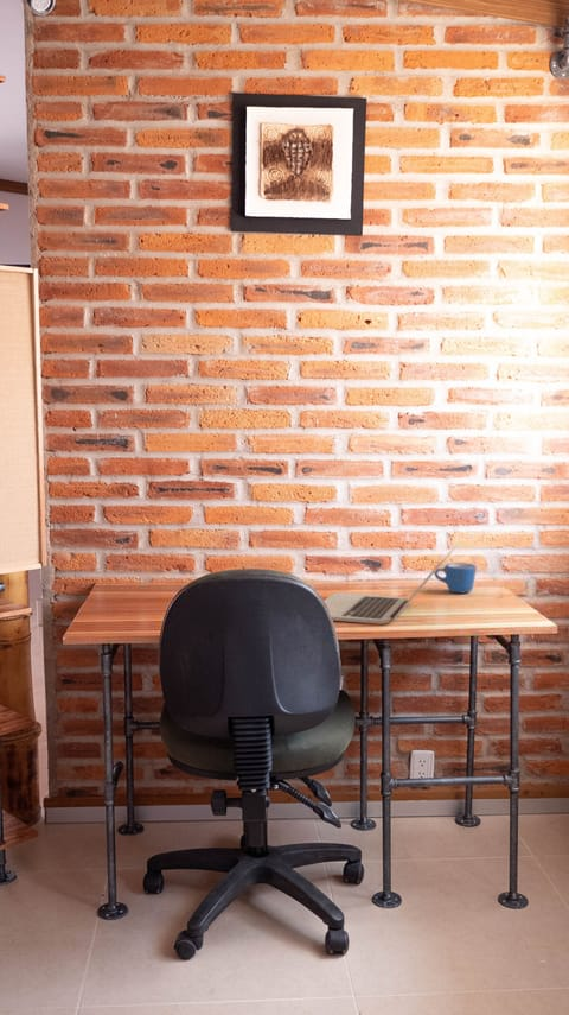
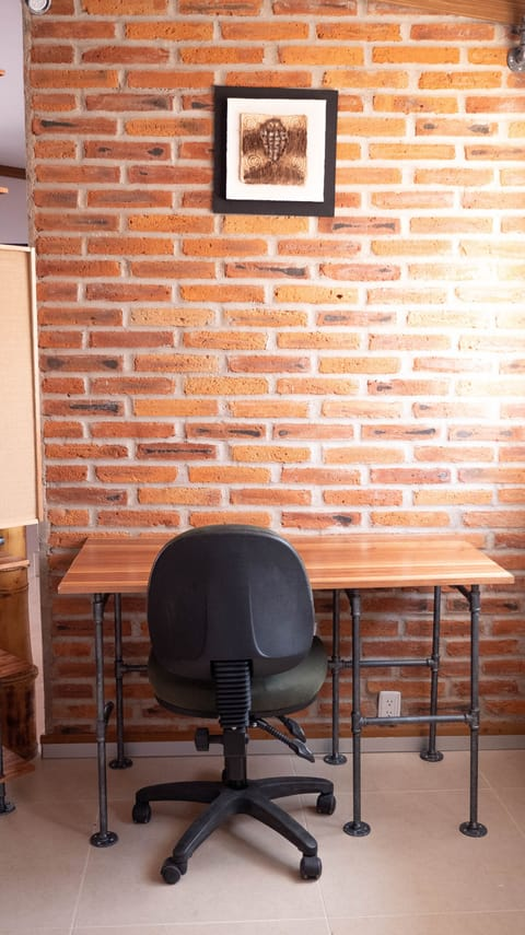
- mug [434,562,478,594]
- laptop [322,541,460,626]
